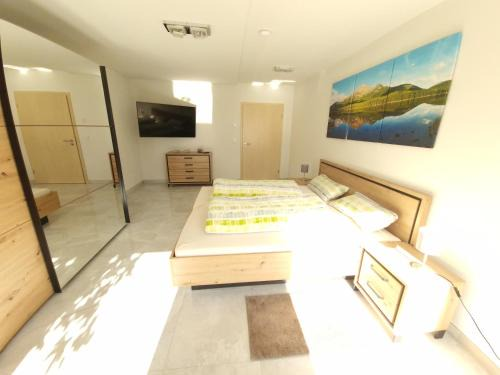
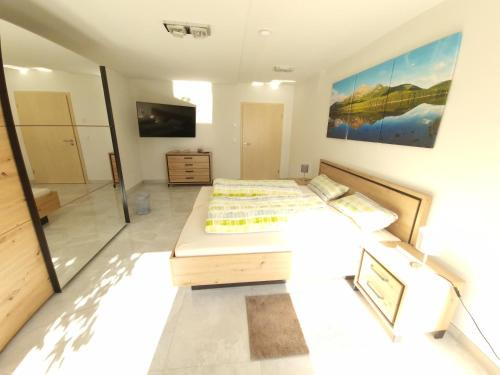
+ wastebasket [132,192,151,216]
